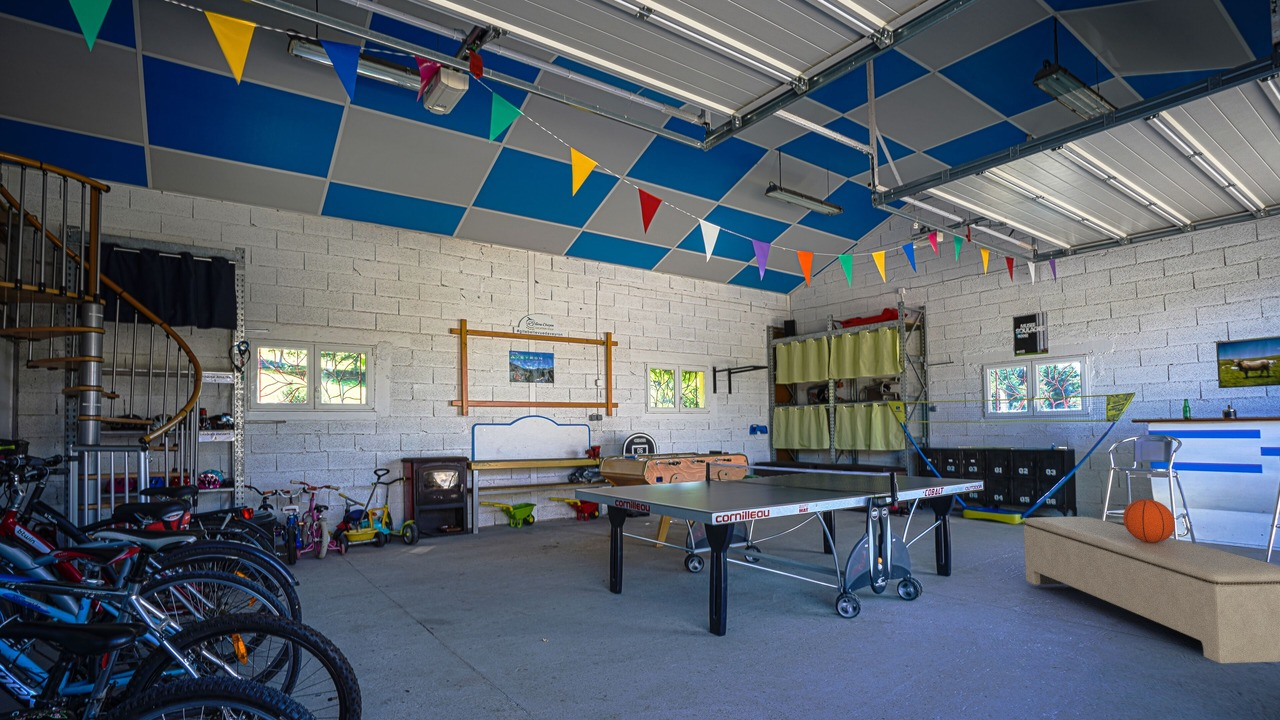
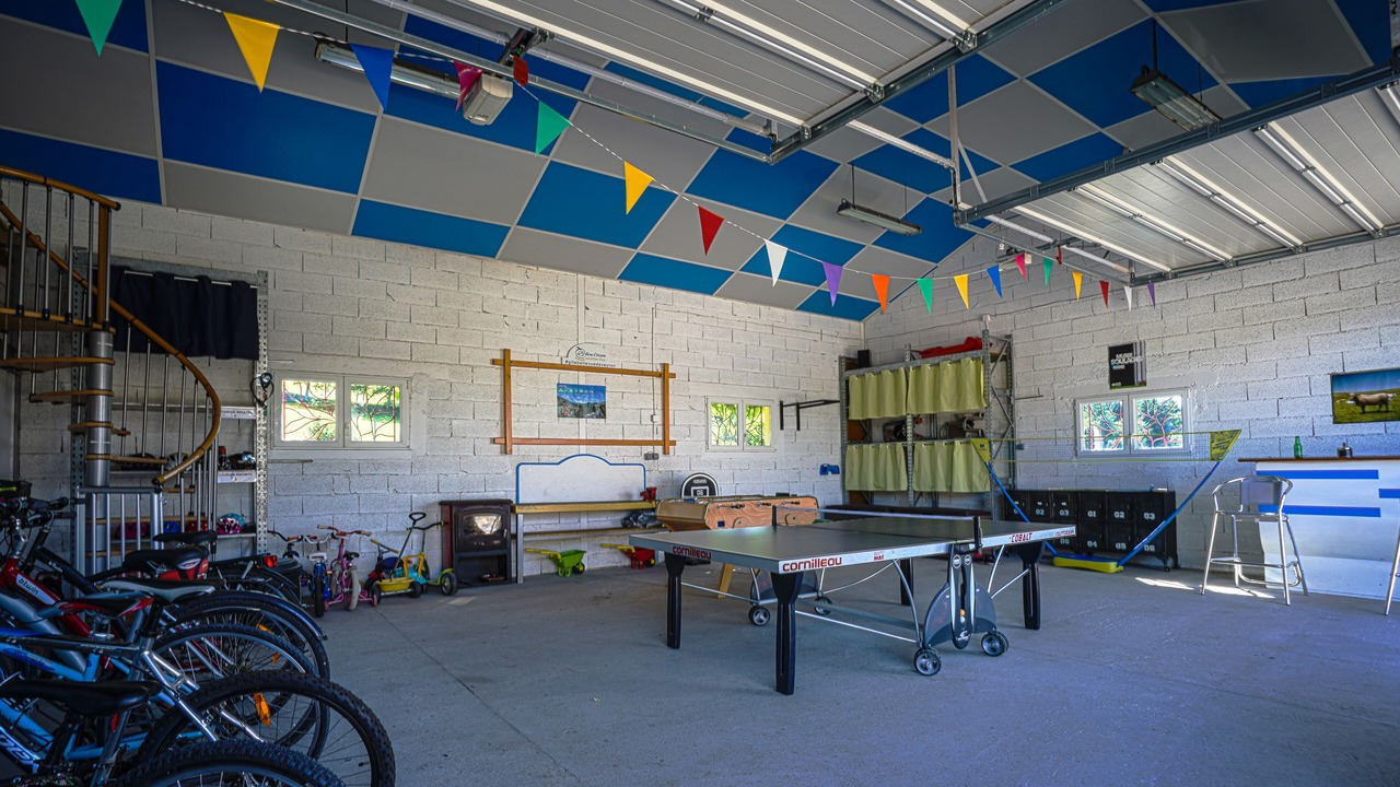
- bench [1023,516,1280,664]
- basketball [1122,498,1176,543]
